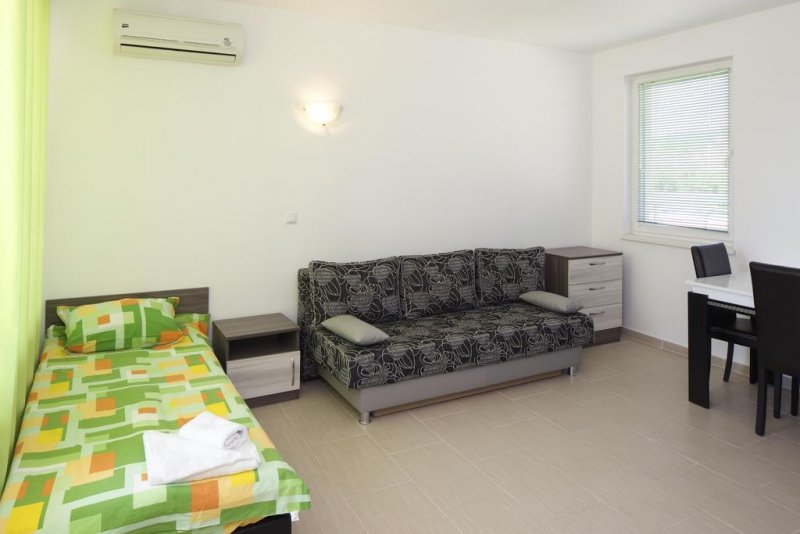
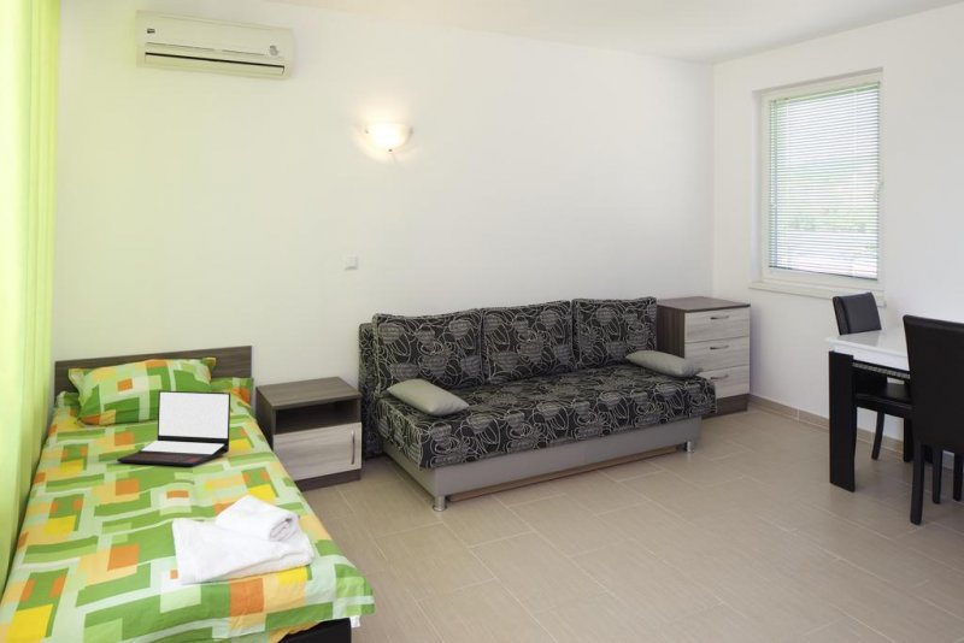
+ laptop [116,390,231,467]
